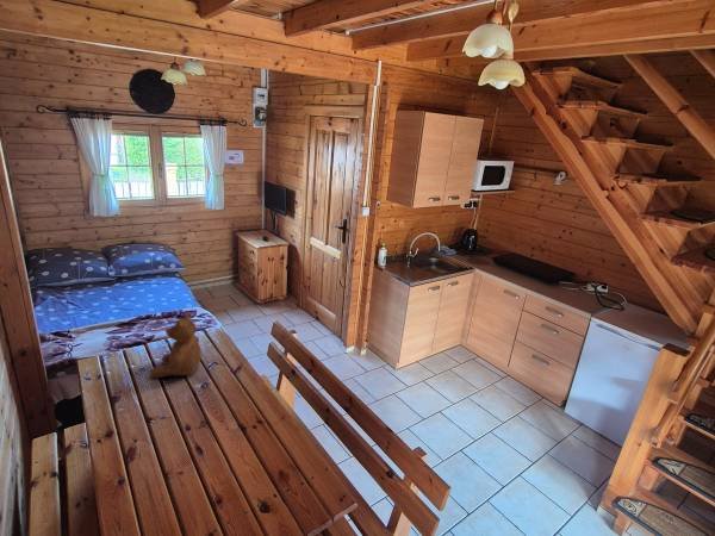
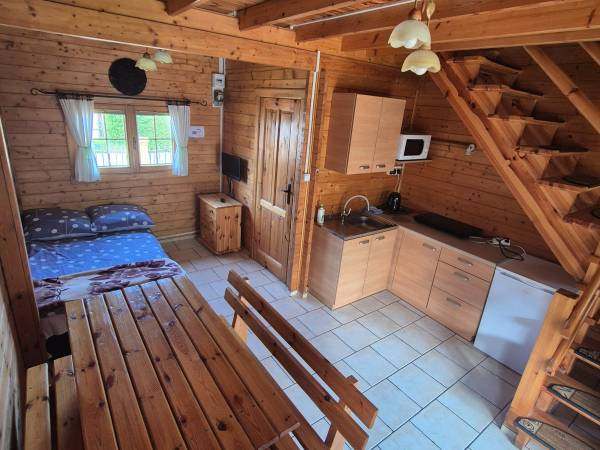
- teddy bear [149,310,203,379]
